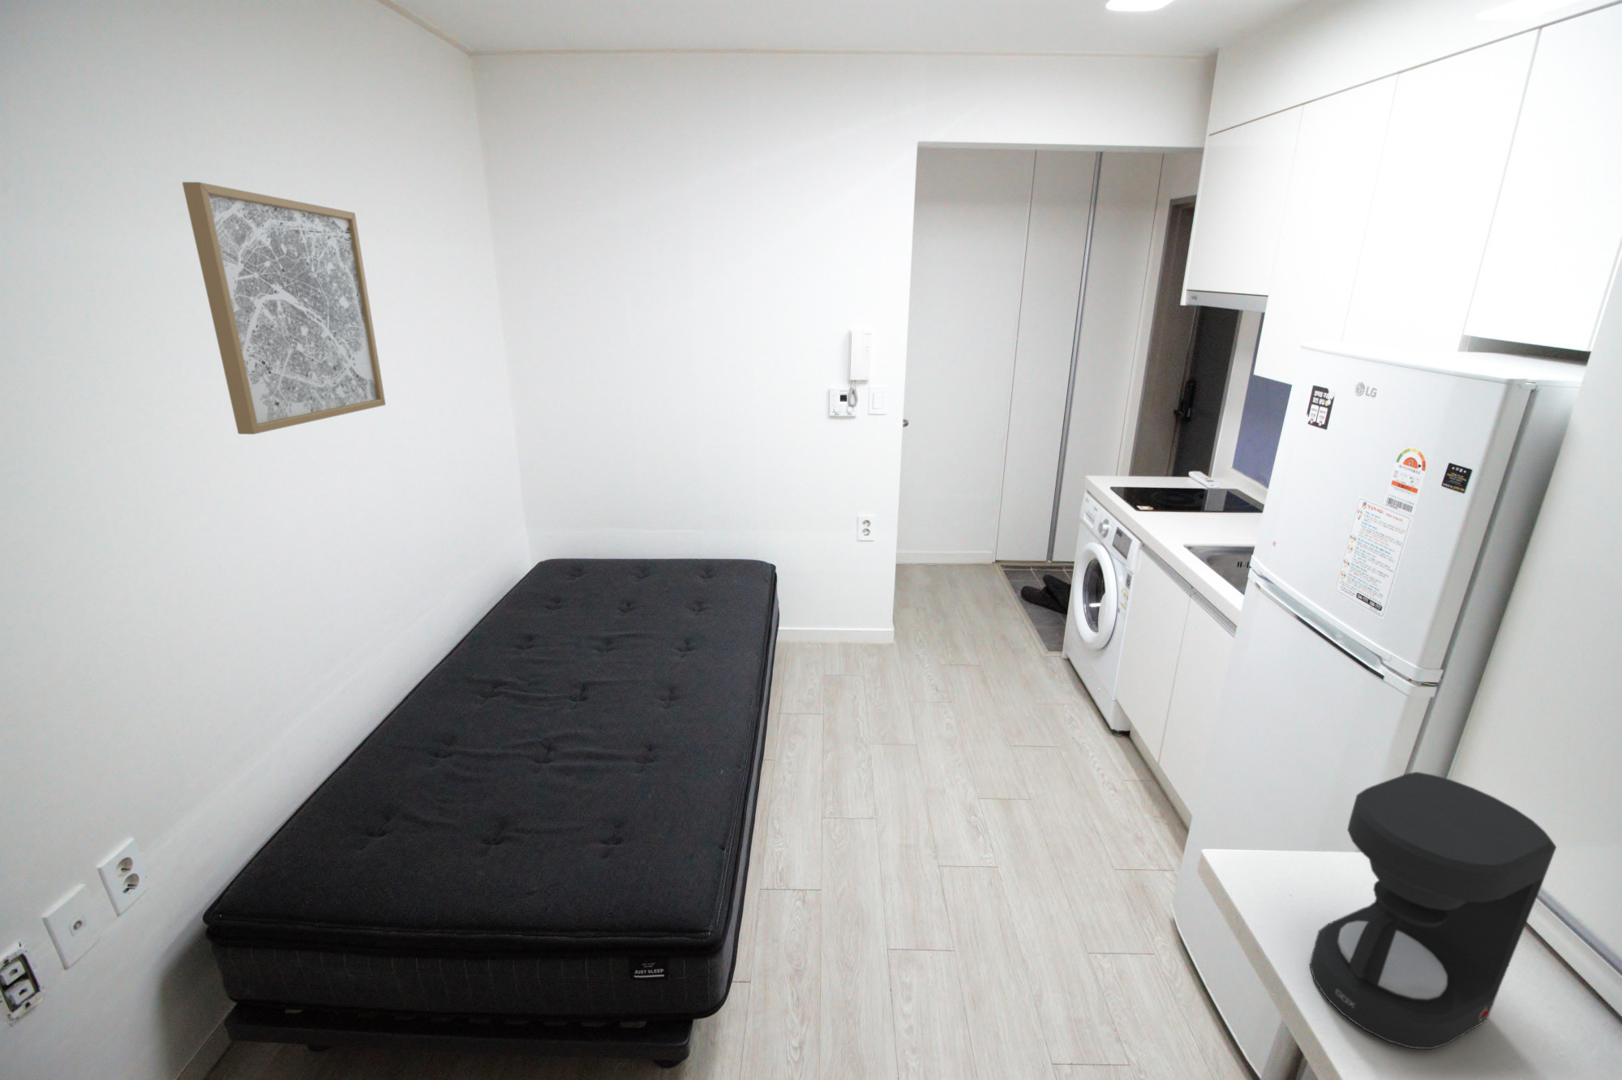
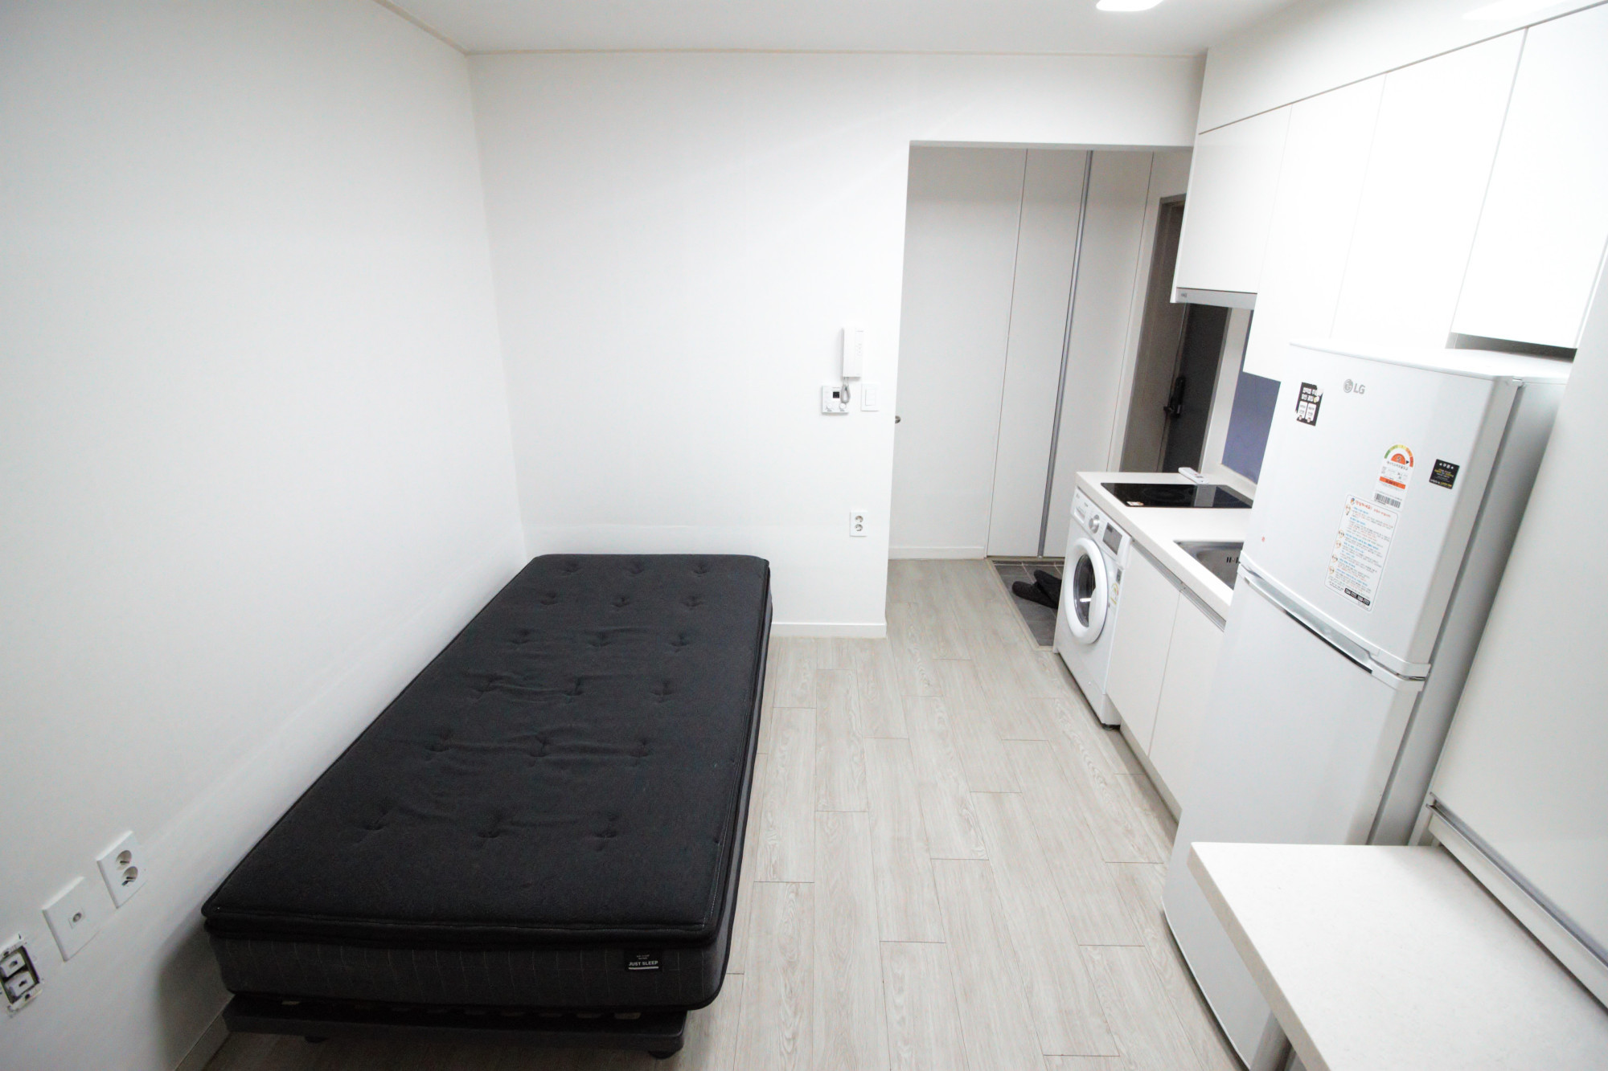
- wall art [182,182,386,435]
- coffee maker [1308,771,1557,1050]
